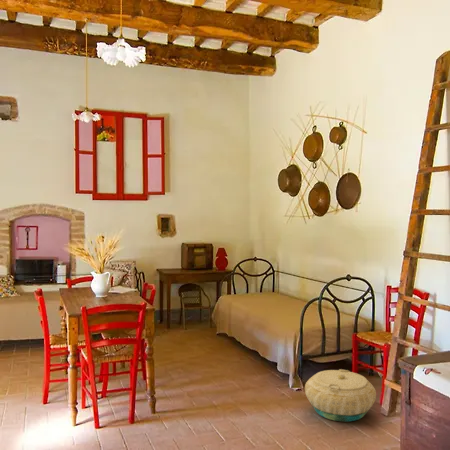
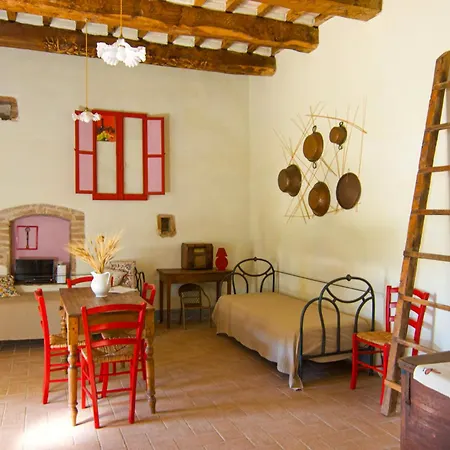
- basket [304,368,377,422]
